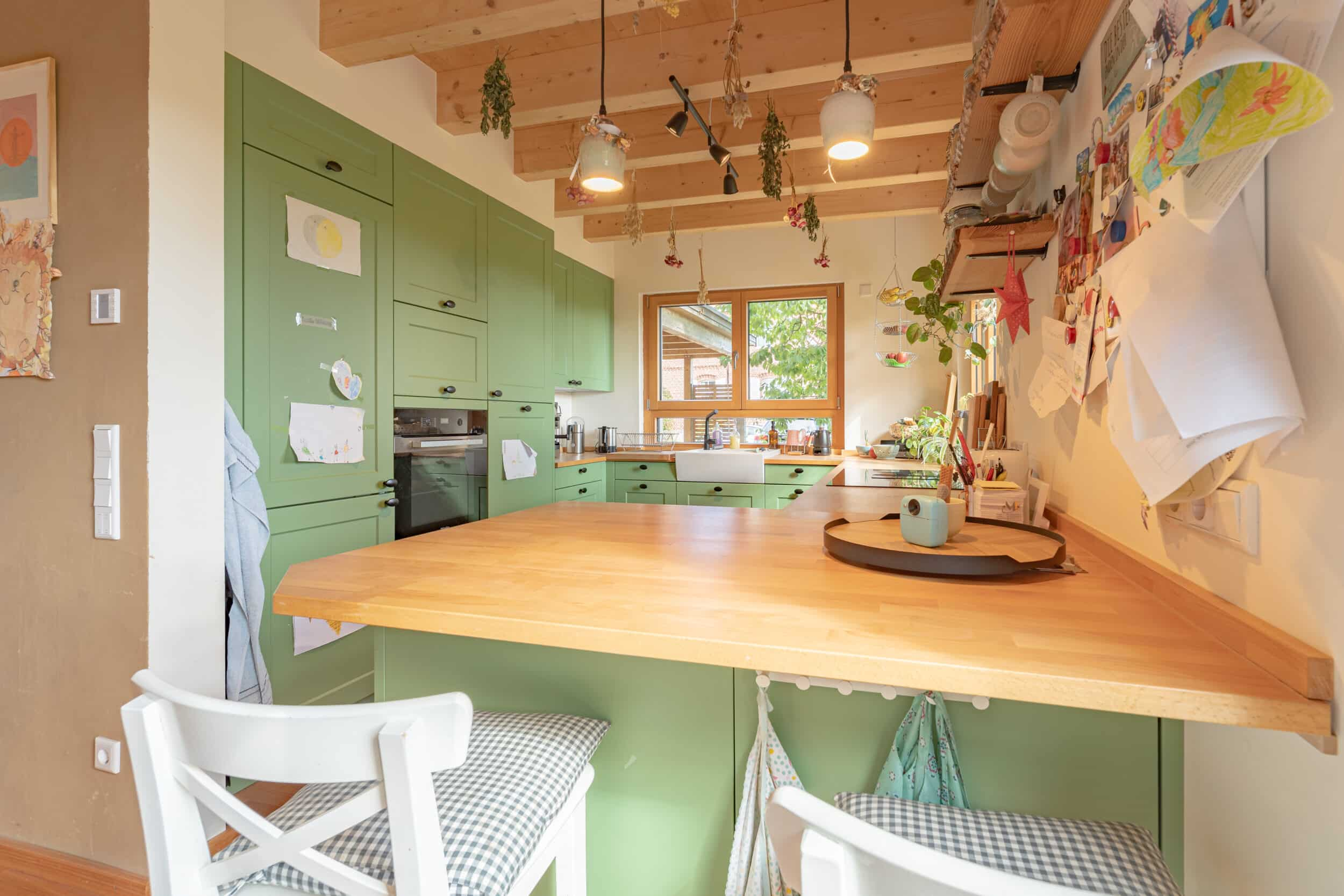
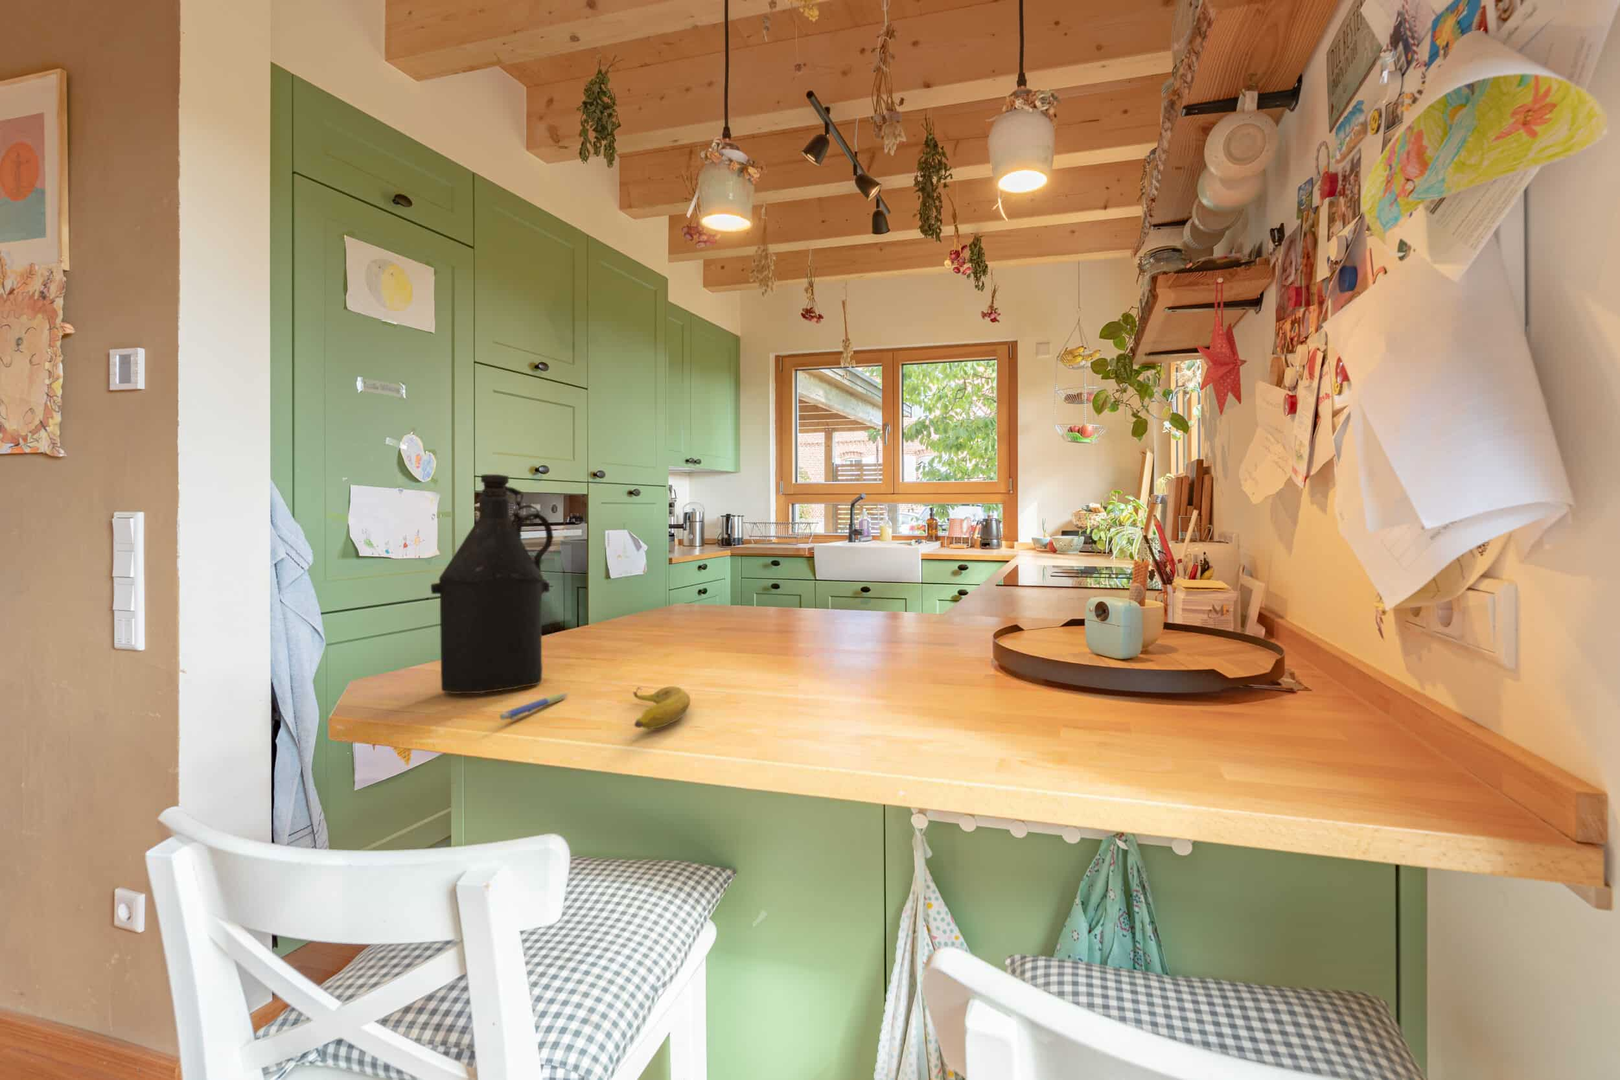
+ pen [499,693,568,721]
+ banana [633,686,691,729]
+ bottle [430,474,554,694]
